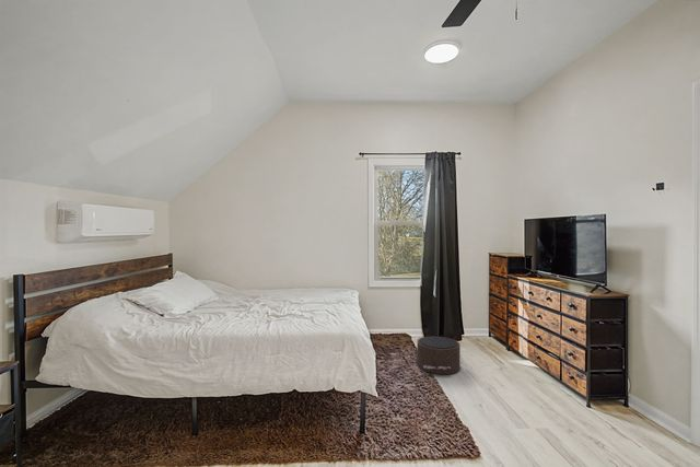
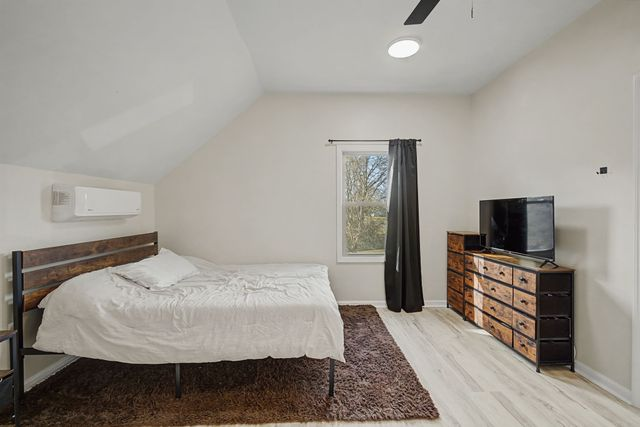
- pouf [416,336,462,375]
